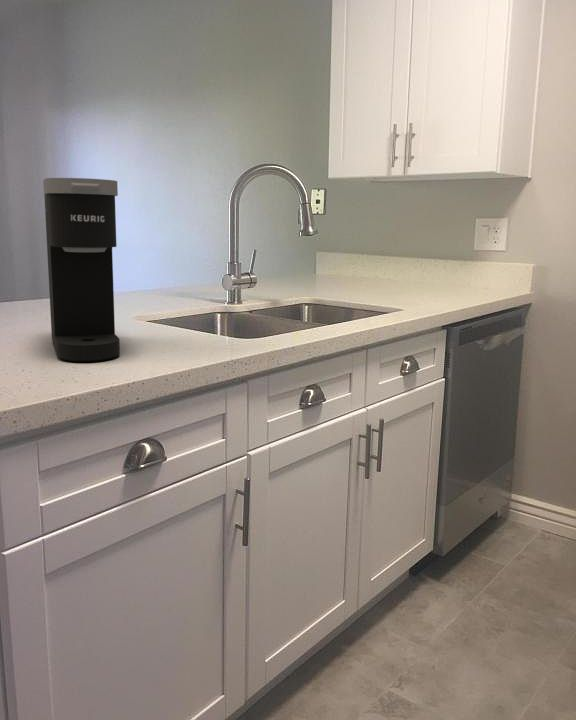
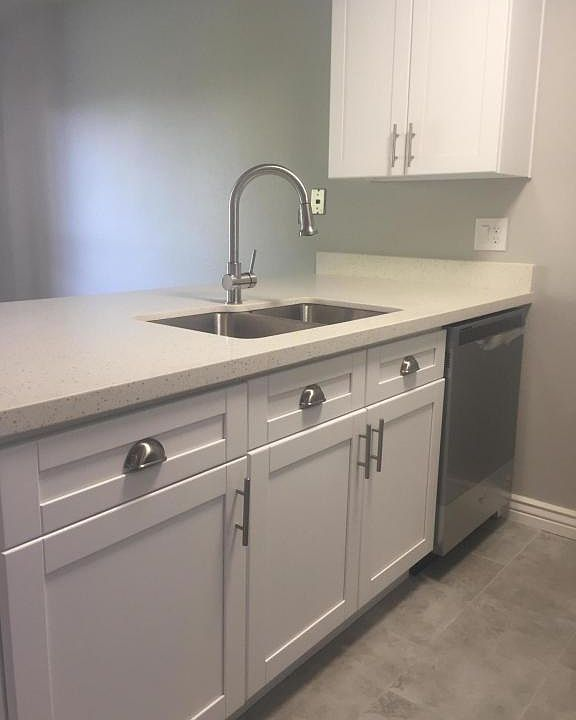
- coffee maker [42,177,121,363]
